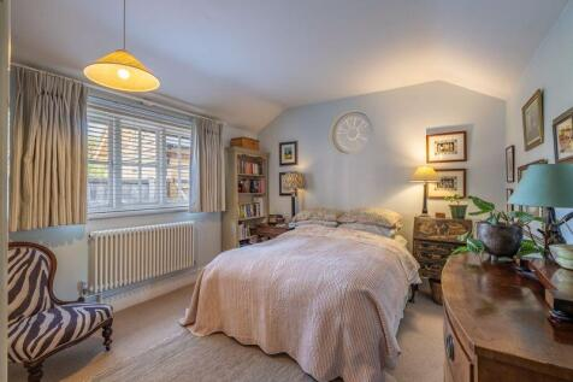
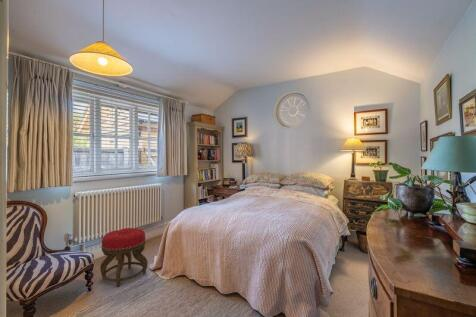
+ stool [99,227,149,288]
